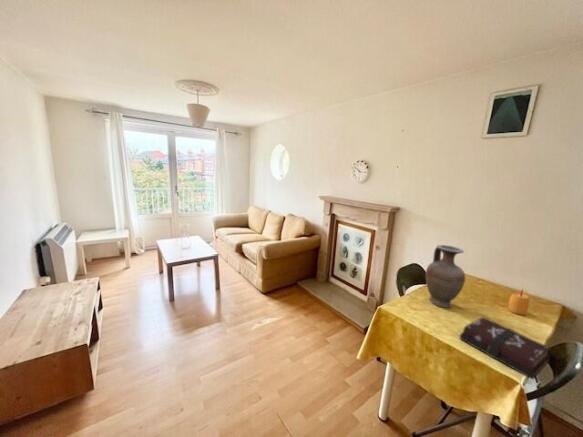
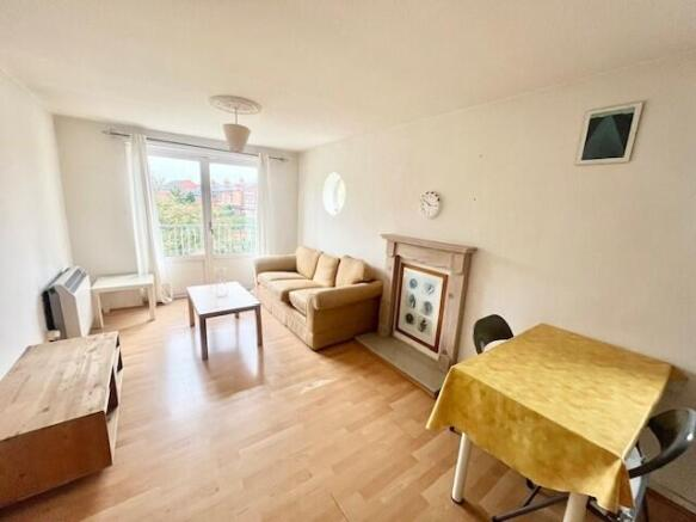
- candle [508,288,530,316]
- vase [425,244,466,309]
- hardback book [458,316,552,381]
